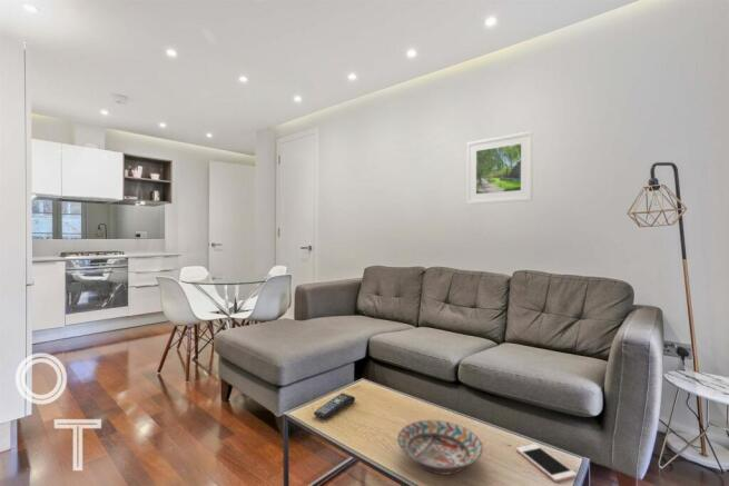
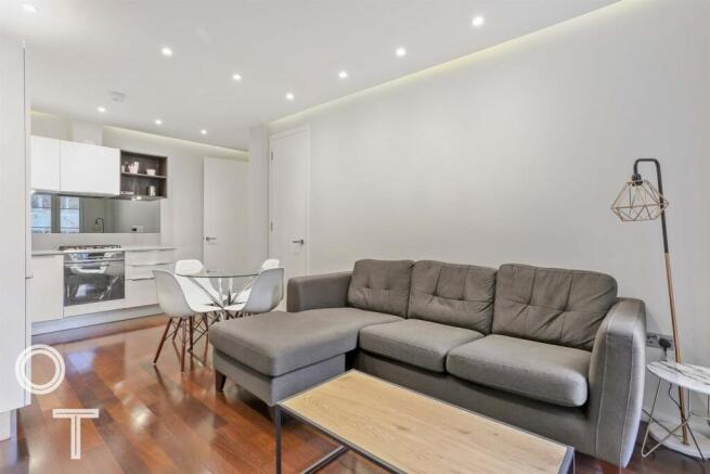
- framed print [465,130,534,206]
- cell phone [515,443,578,483]
- decorative bowl [396,419,484,476]
- remote control [313,393,356,420]
